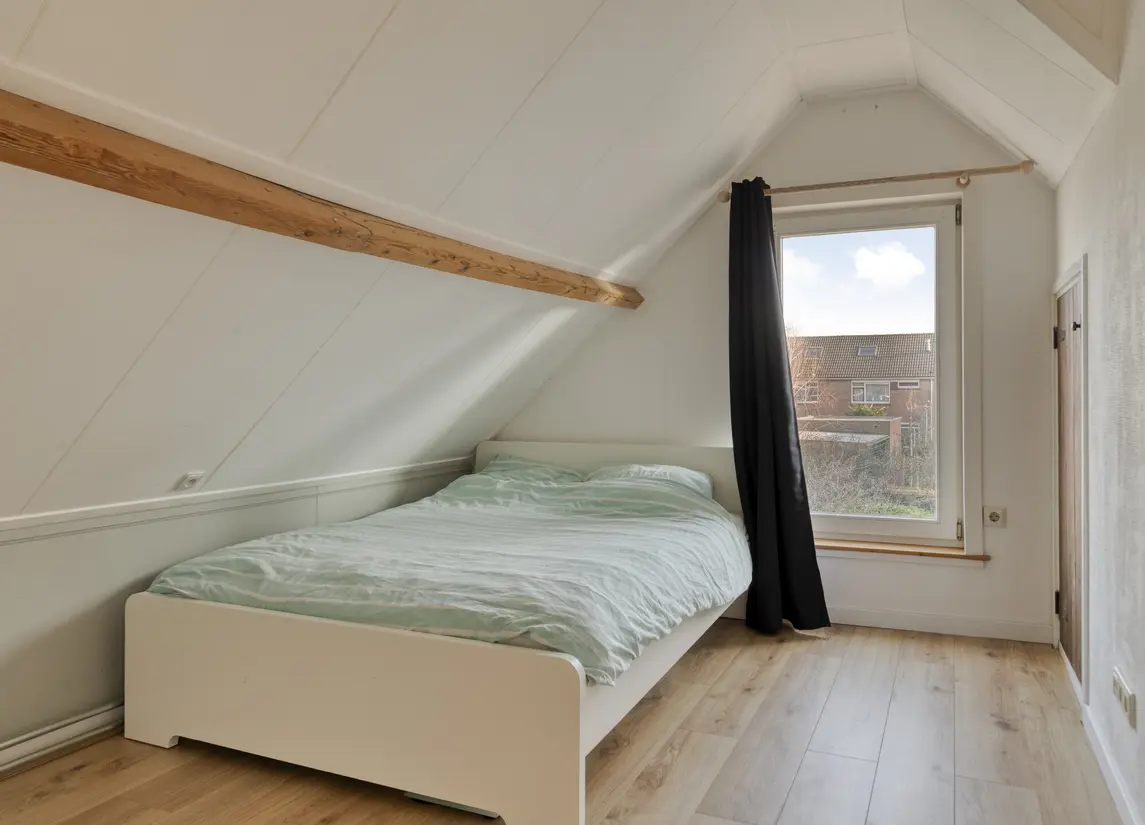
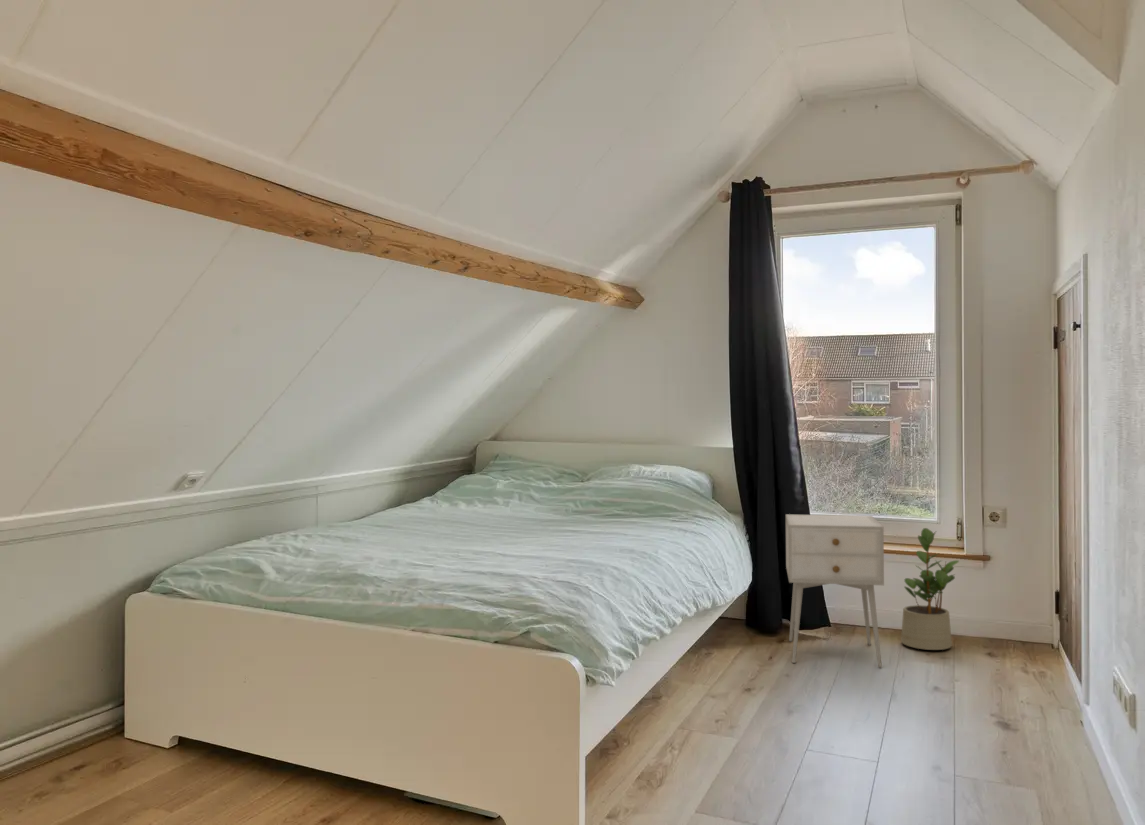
+ nightstand [785,513,885,668]
+ potted plant [900,527,960,651]
